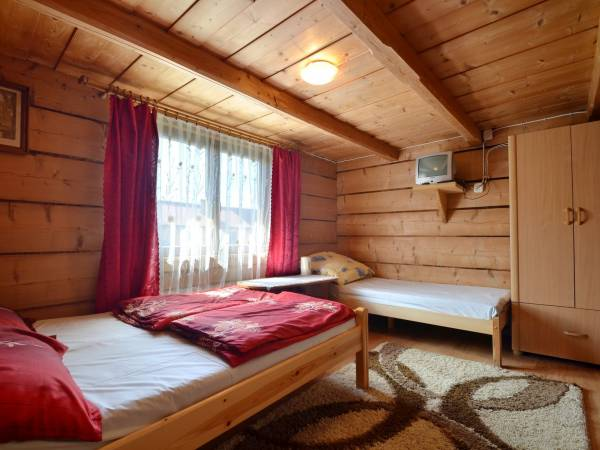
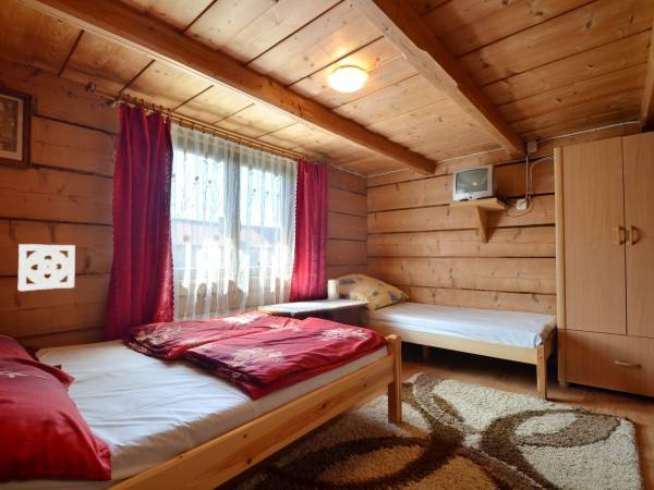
+ wall ornament [16,243,76,292]
